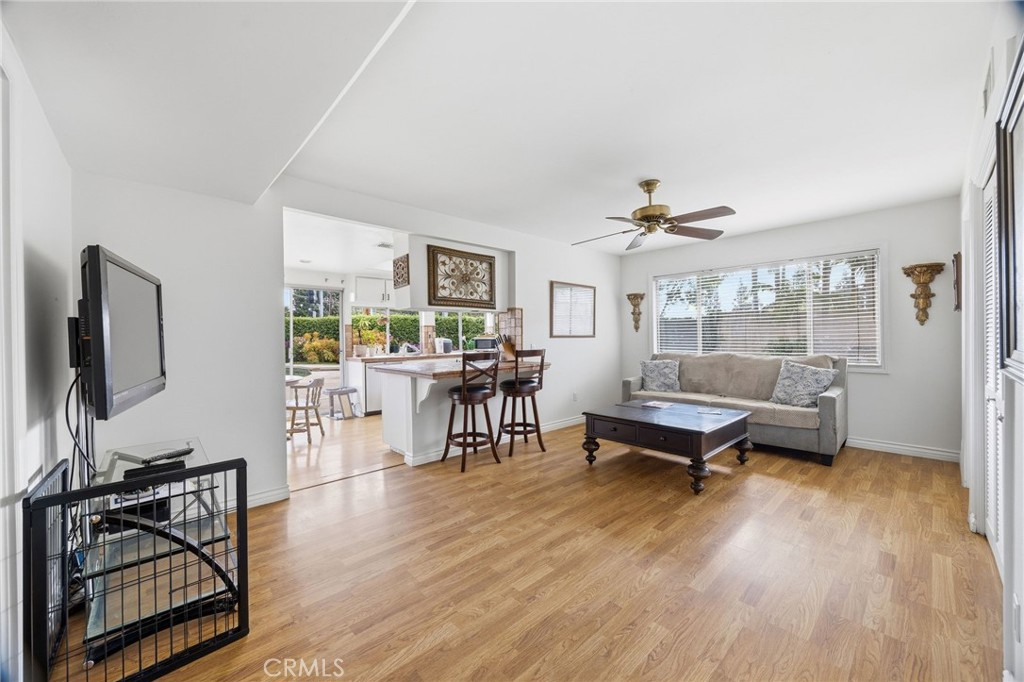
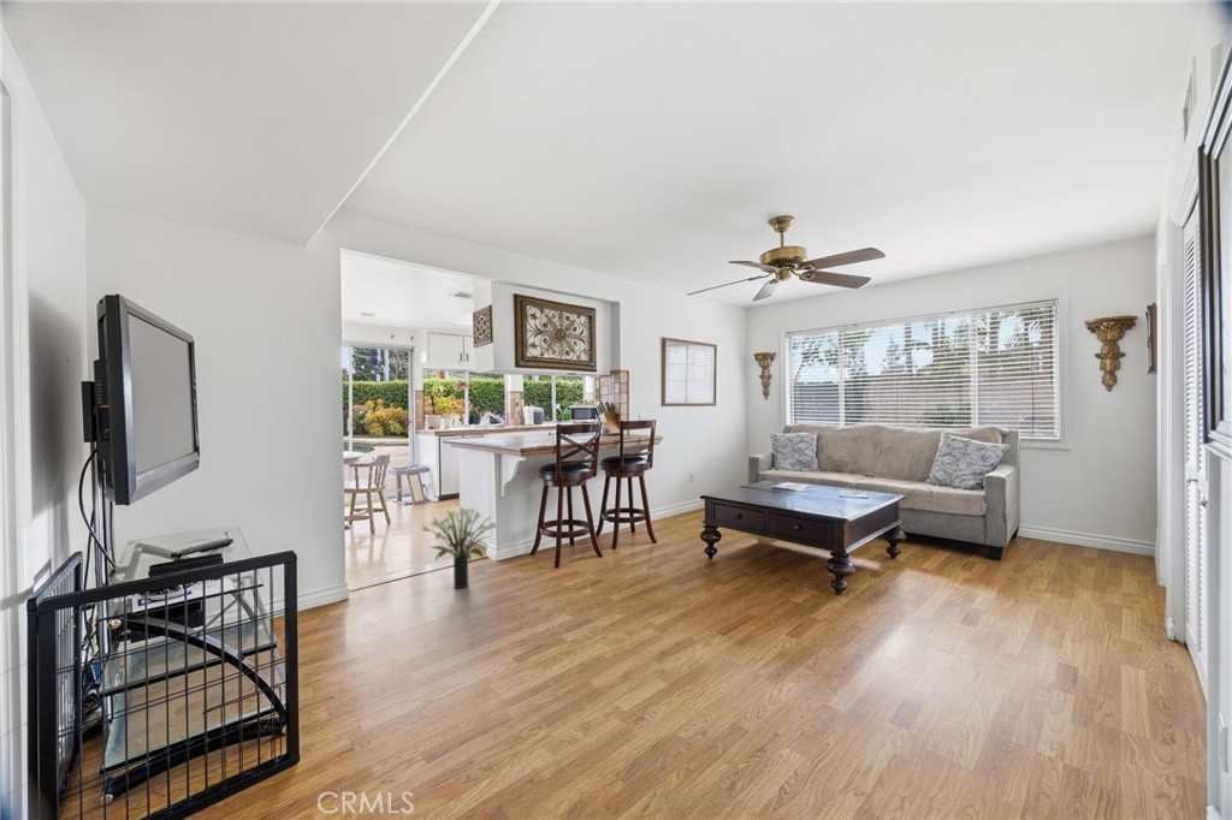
+ potted plant [421,506,499,589]
